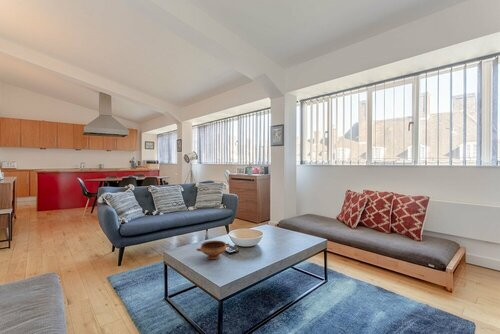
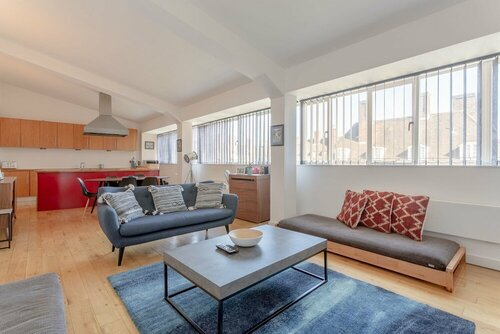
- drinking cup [195,240,231,260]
